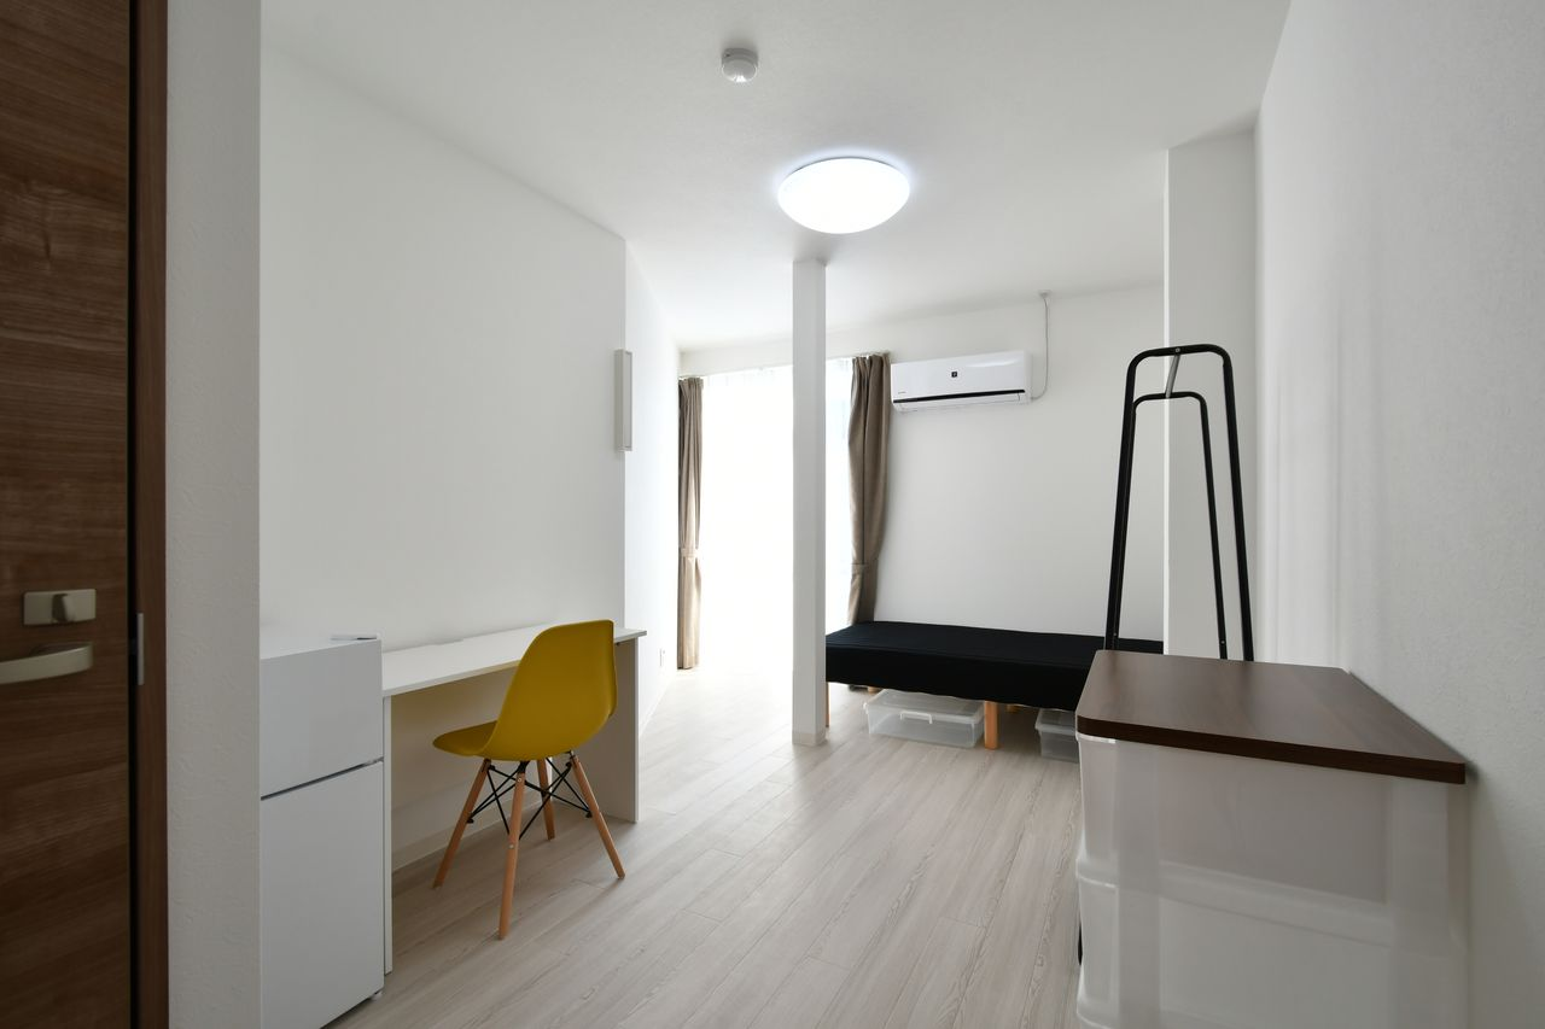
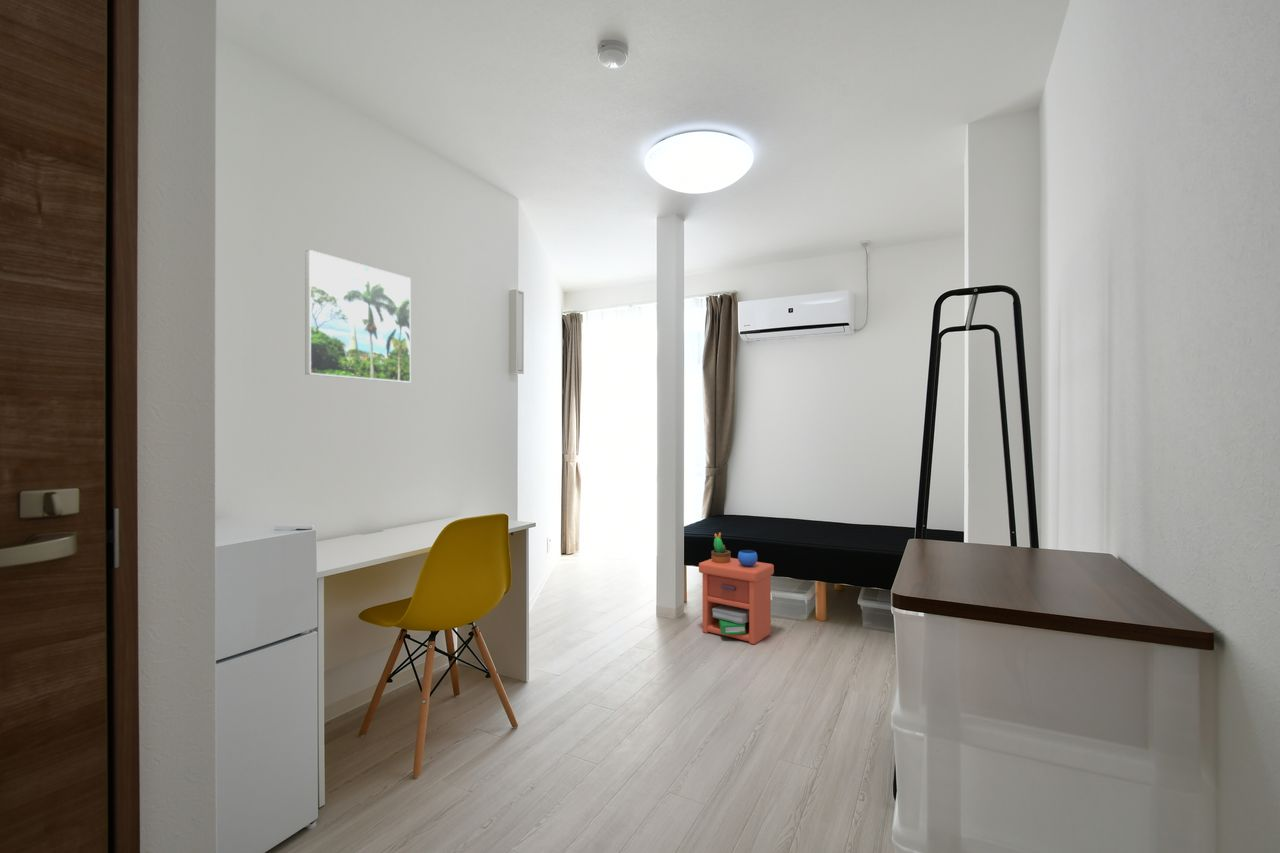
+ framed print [304,249,412,384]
+ nightstand [698,532,775,645]
